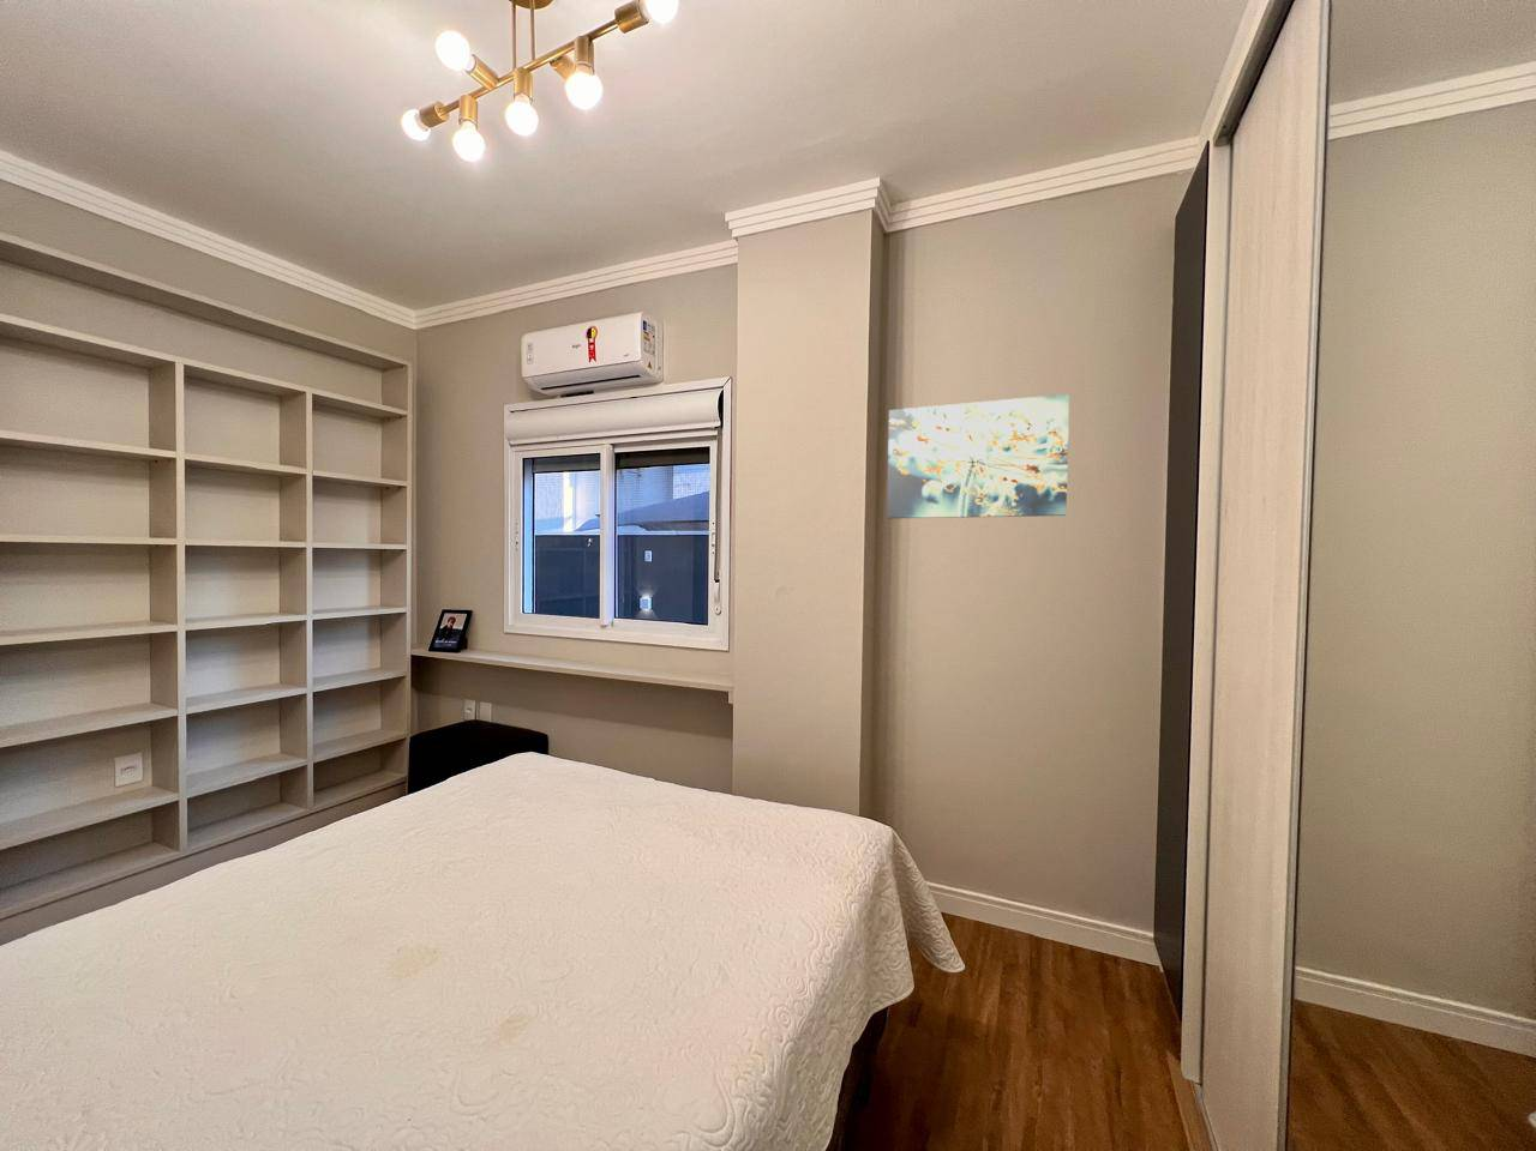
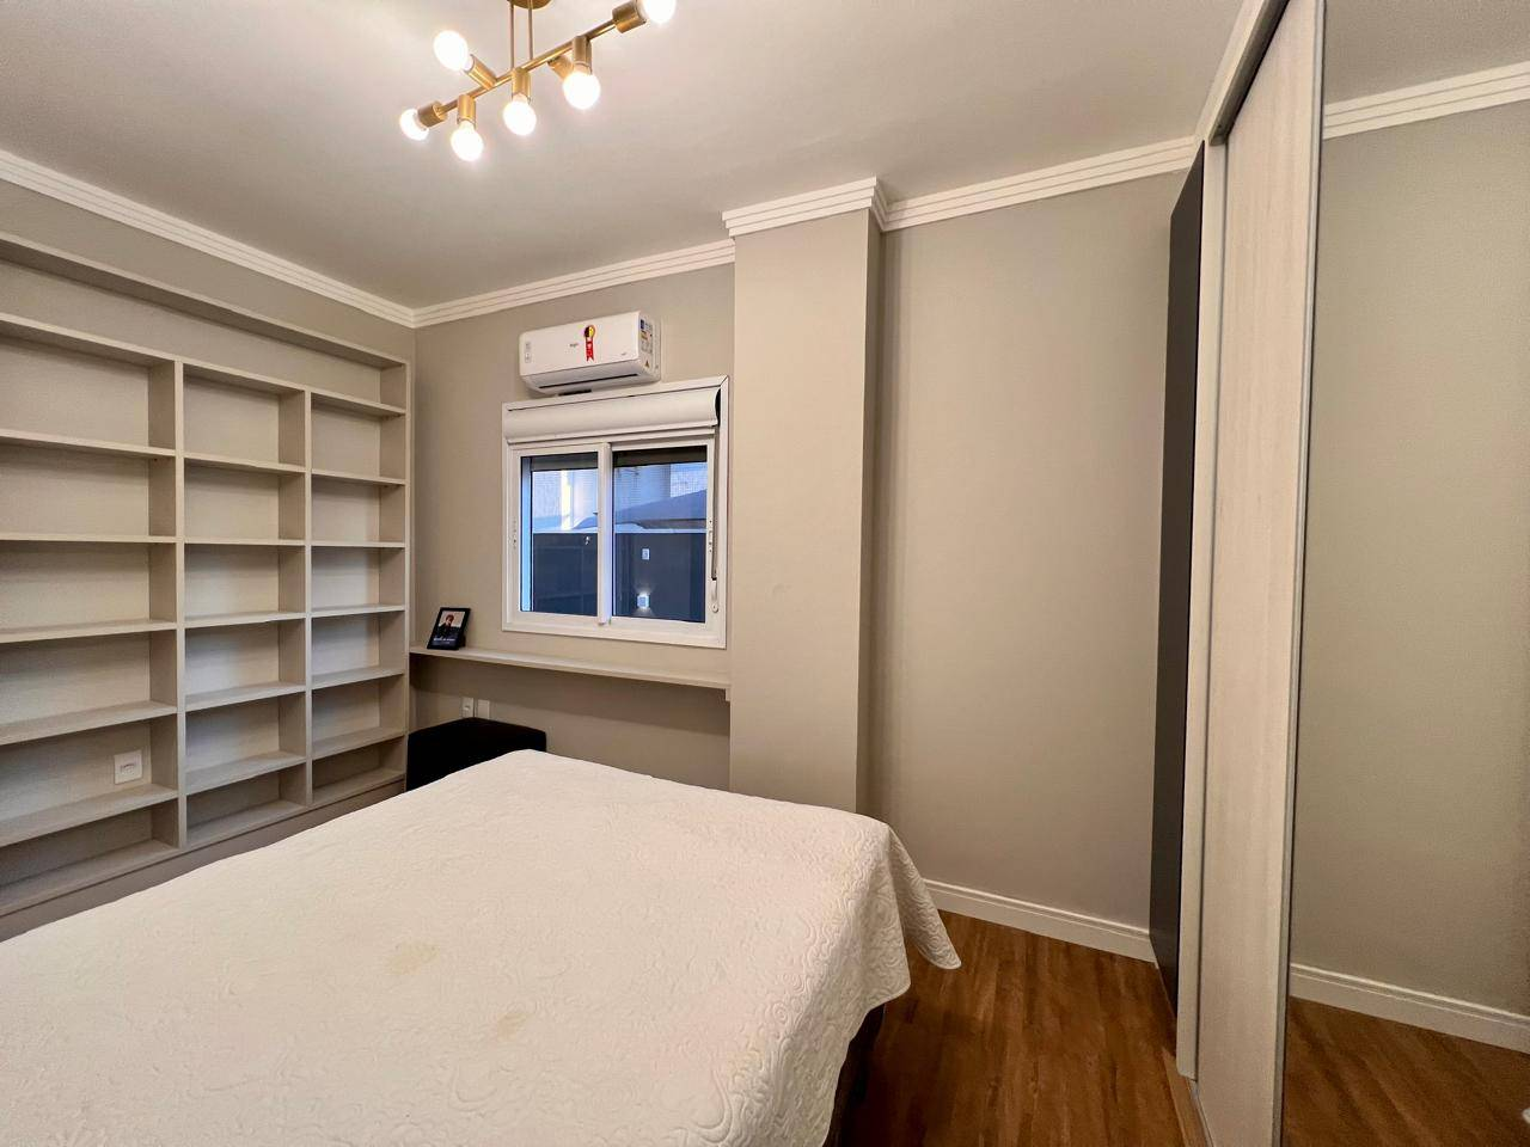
- wall art [885,393,1070,519]
